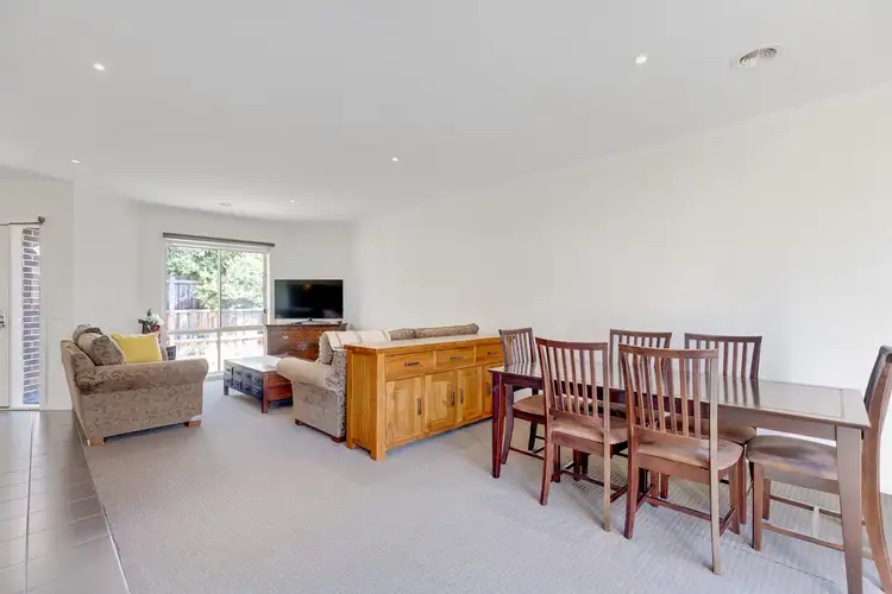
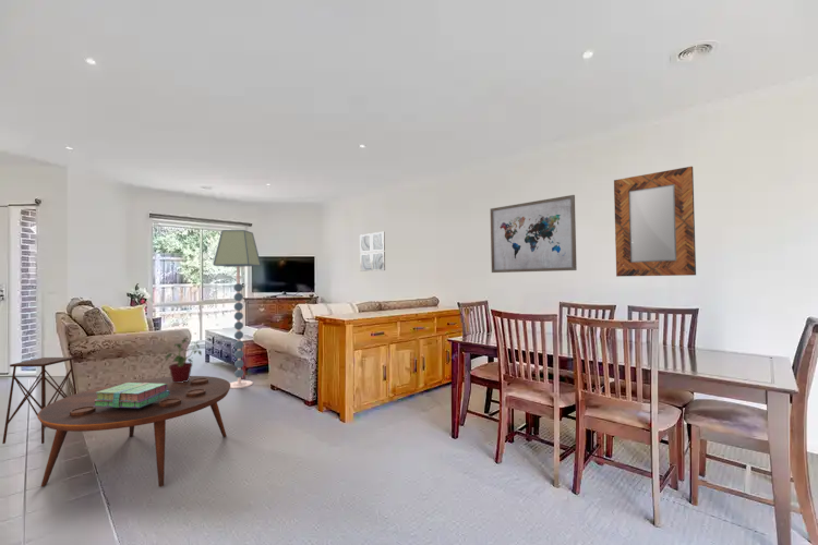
+ wall art [359,231,386,272]
+ potted plant [165,337,203,383]
+ wall art [490,194,578,274]
+ stack of books [93,382,170,408]
+ home mirror [613,166,697,278]
+ floor lamp [212,229,262,390]
+ coffee table [36,375,231,488]
+ side table [1,356,77,445]
